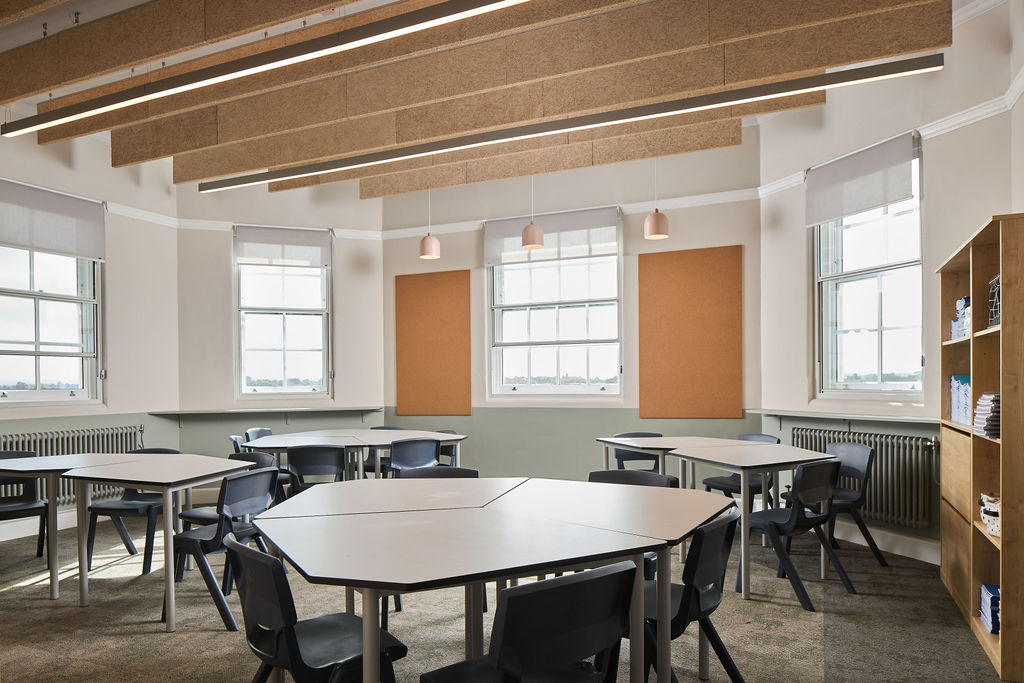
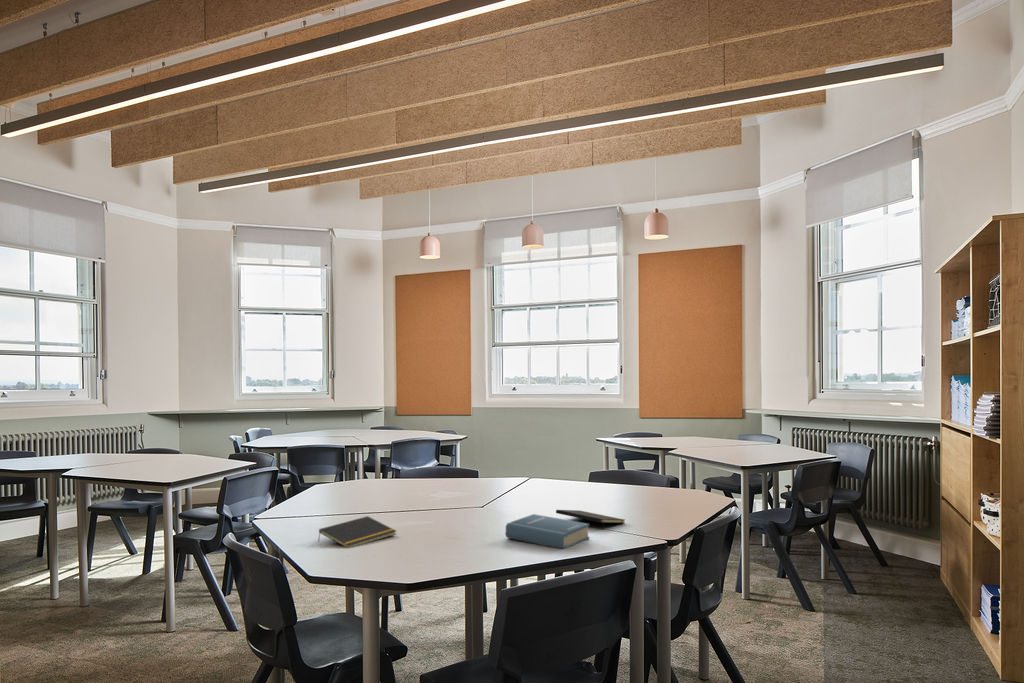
+ hardback book [505,513,590,550]
+ notepad [555,509,626,531]
+ notepad [317,515,397,548]
